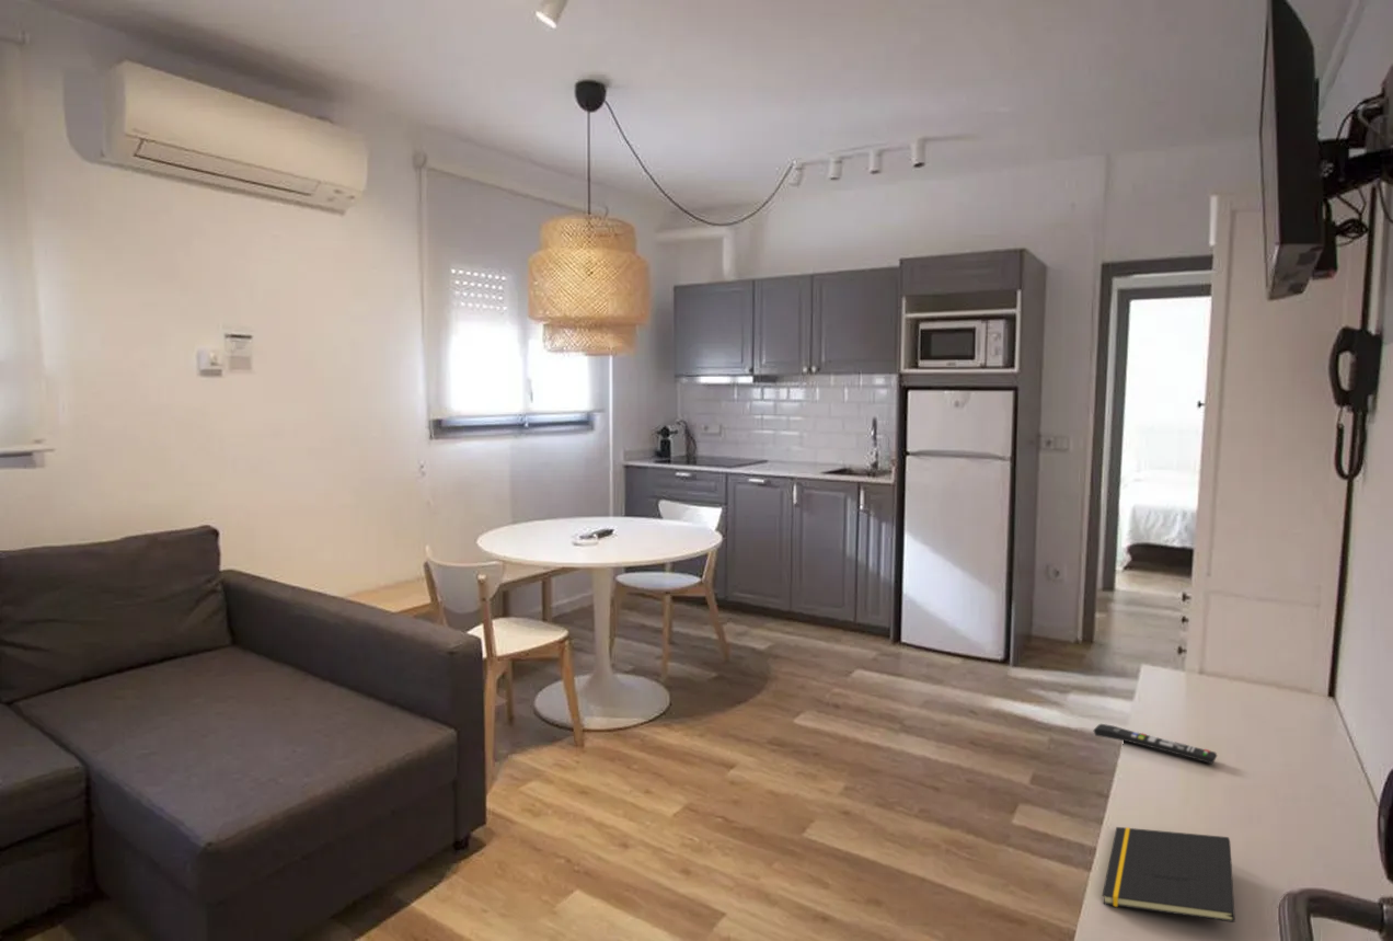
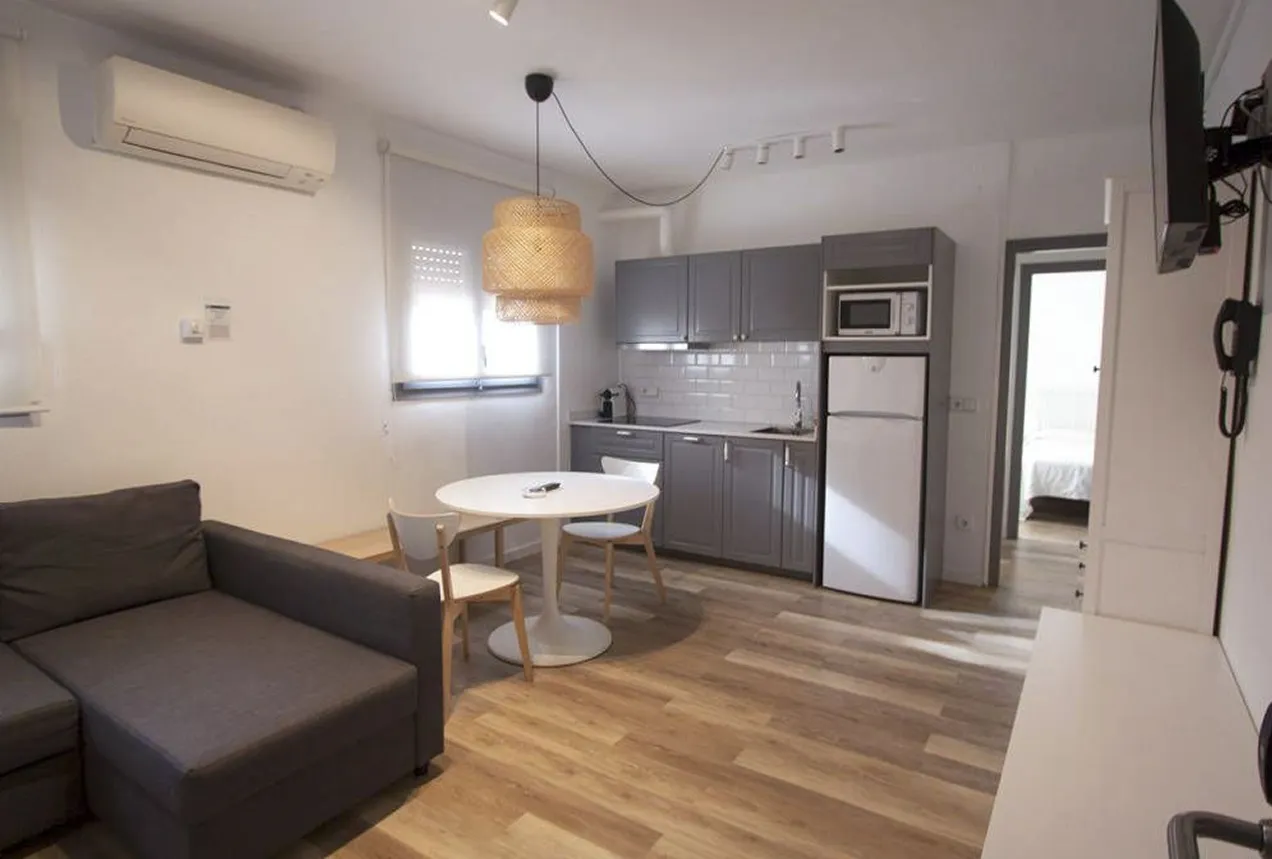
- remote control [1092,723,1218,765]
- notepad [1102,826,1236,923]
